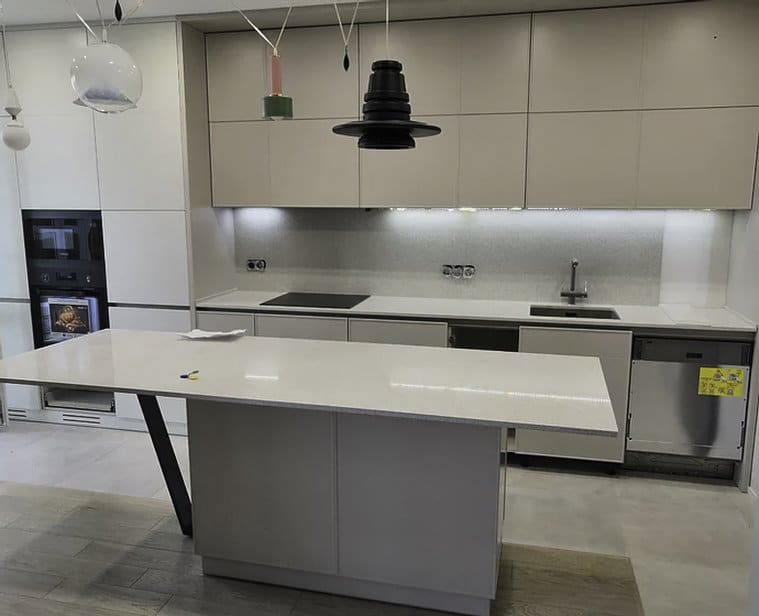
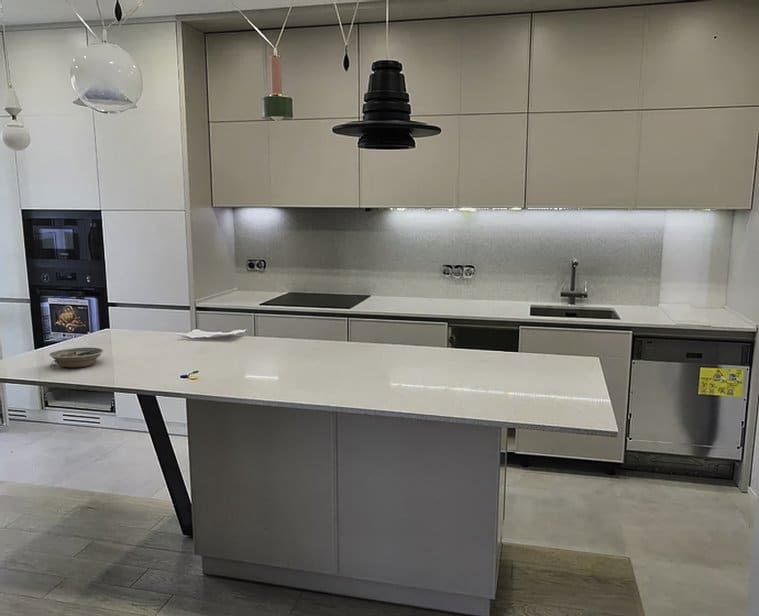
+ bowl [48,346,104,368]
